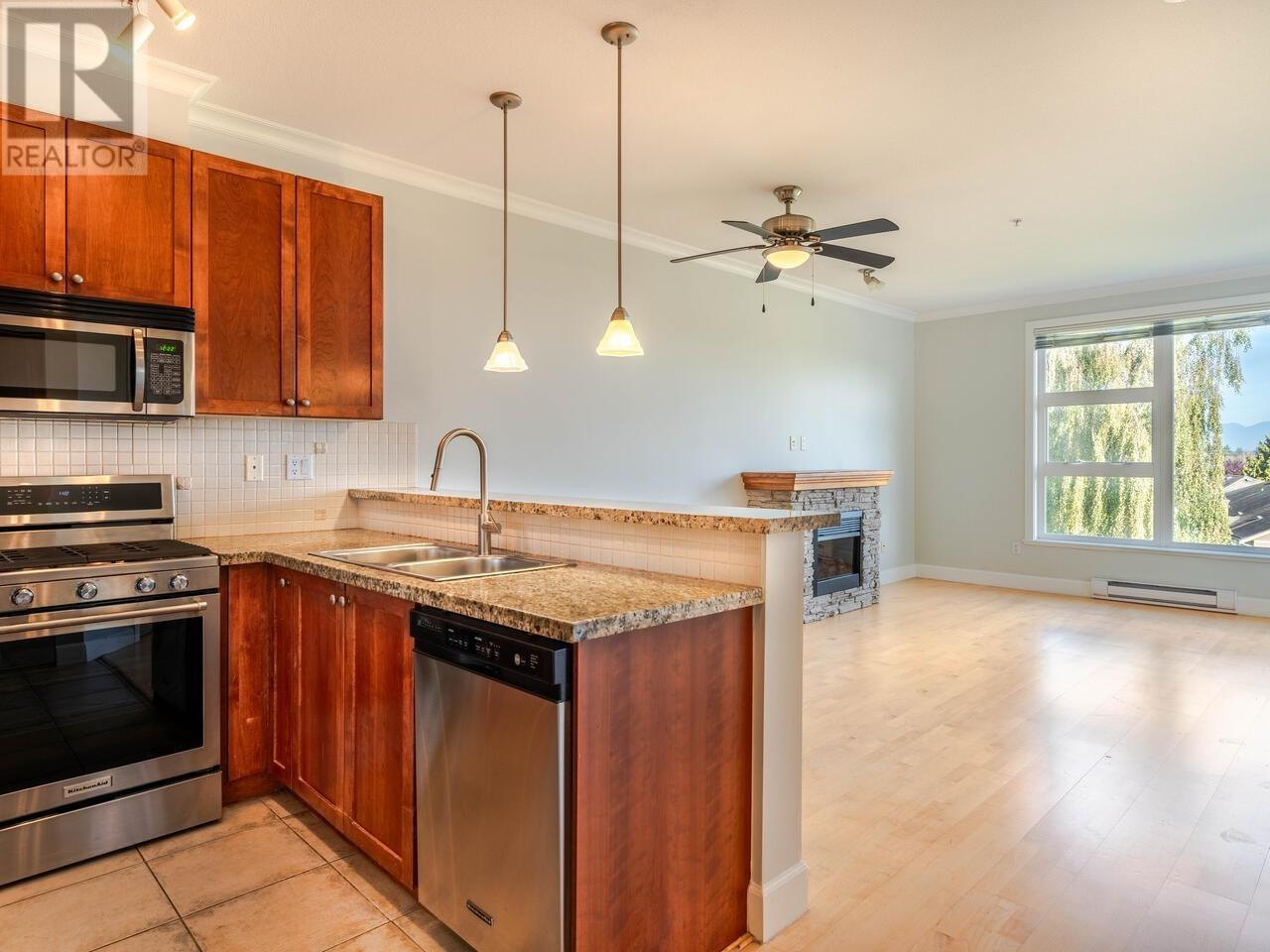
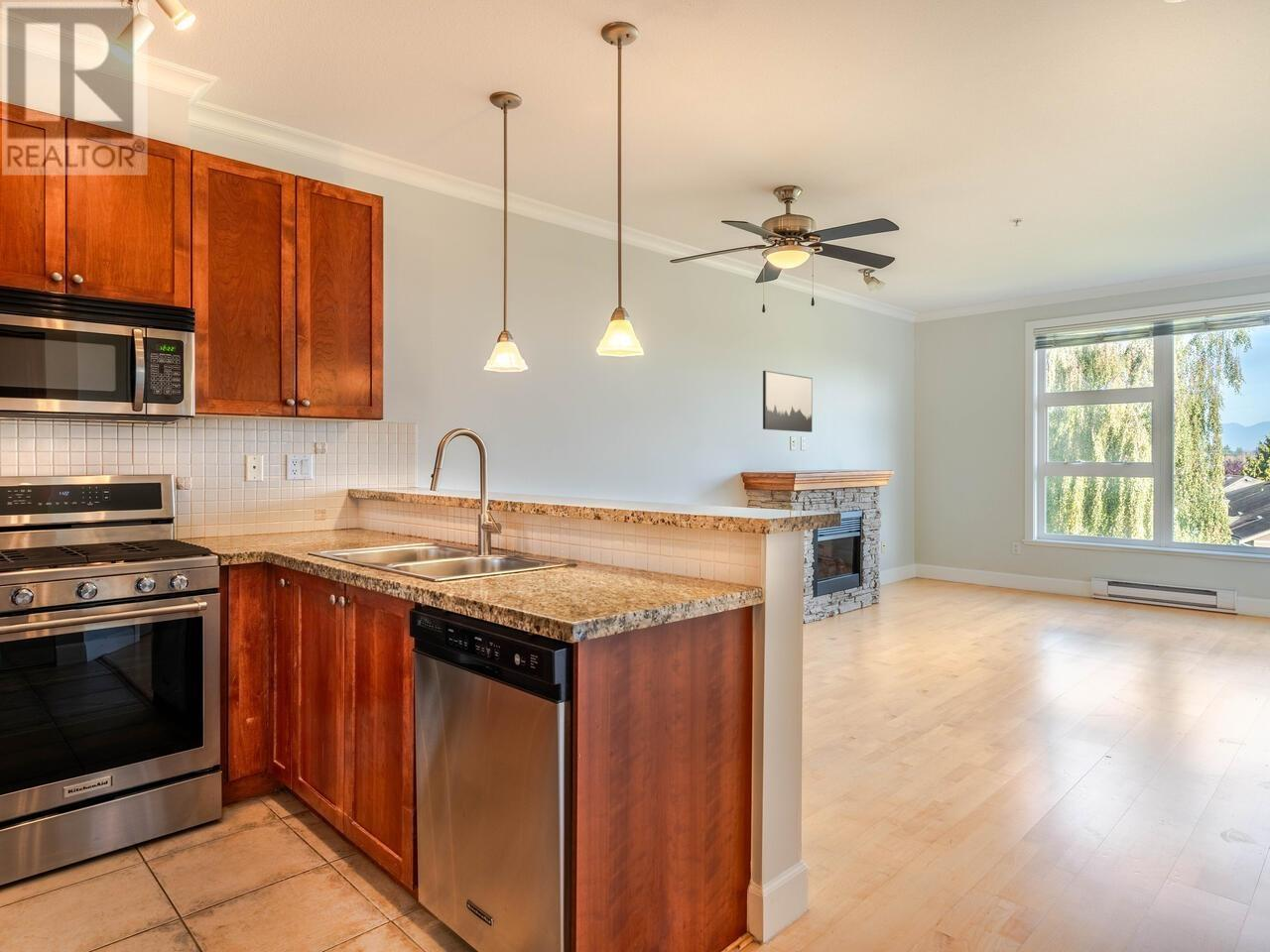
+ wall art [762,370,814,433]
